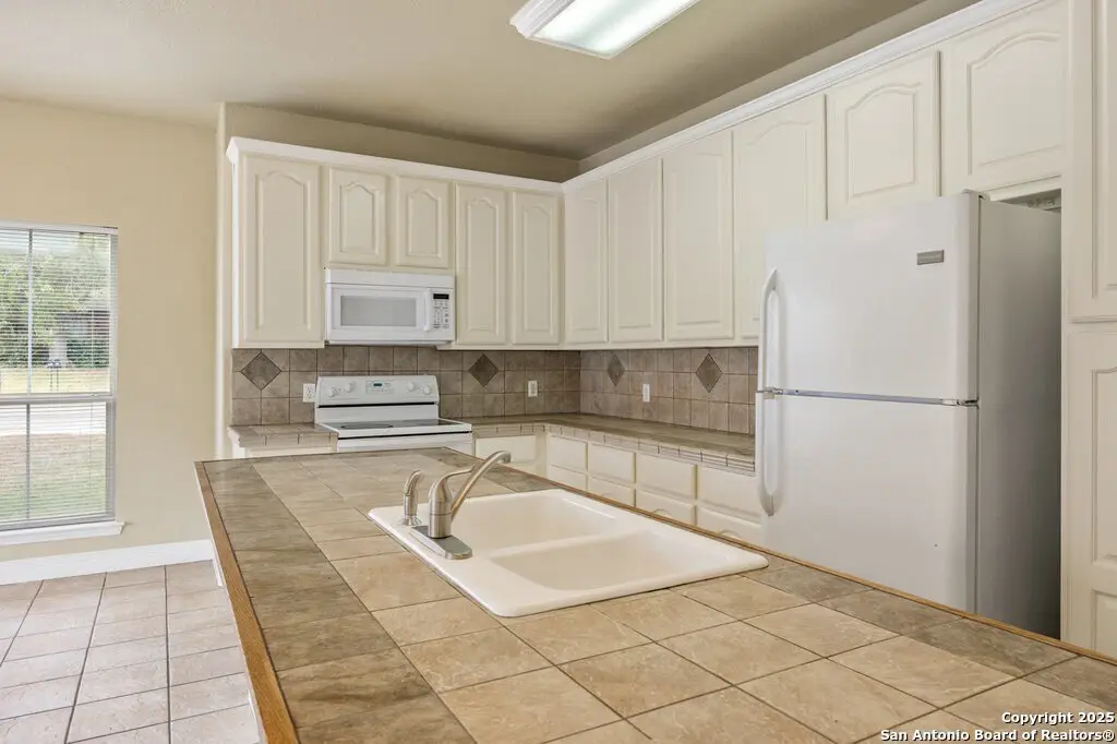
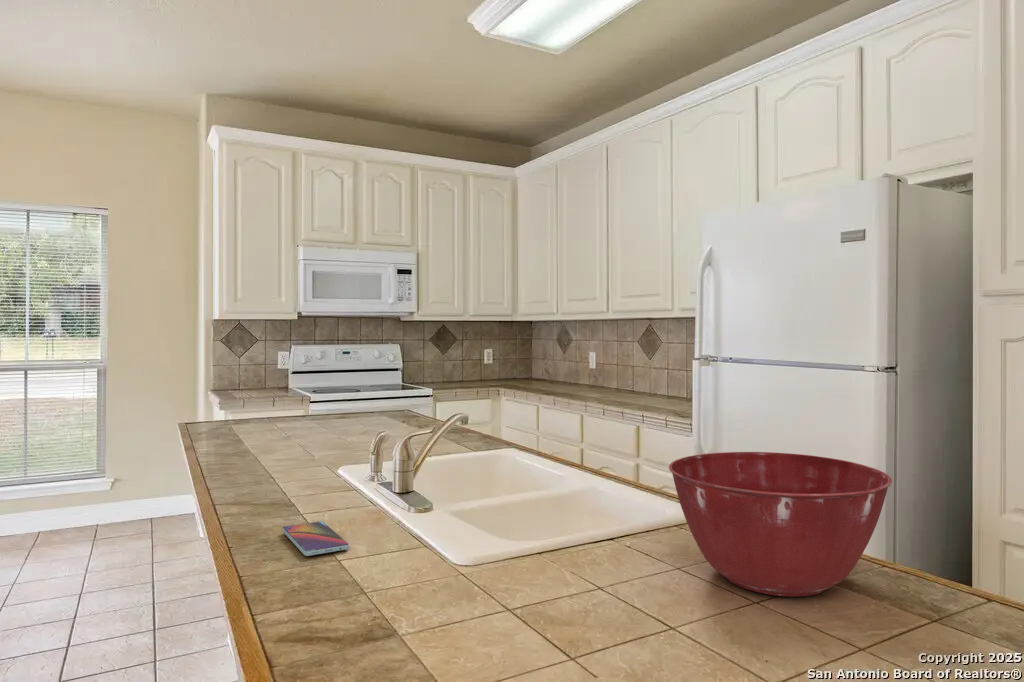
+ mixing bowl [668,451,893,598]
+ smartphone [282,520,350,557]
